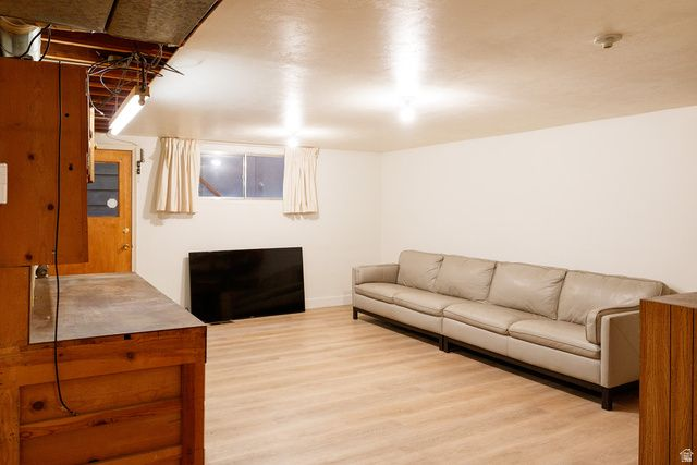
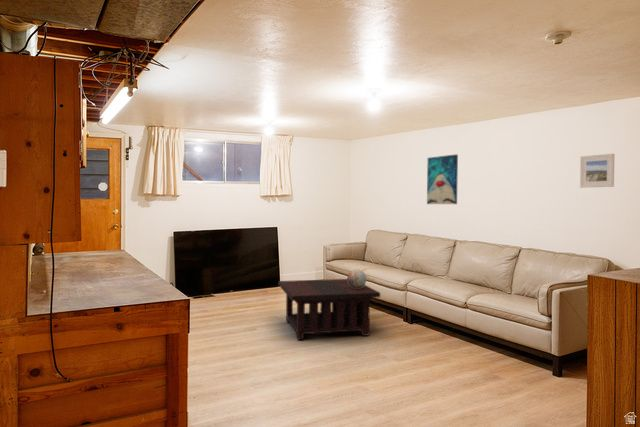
+ decorative orb [346,268,367,288]
+ coffee table [277,278,381,341]
+ wall art [426,153,459,205]
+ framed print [579,153,616,189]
